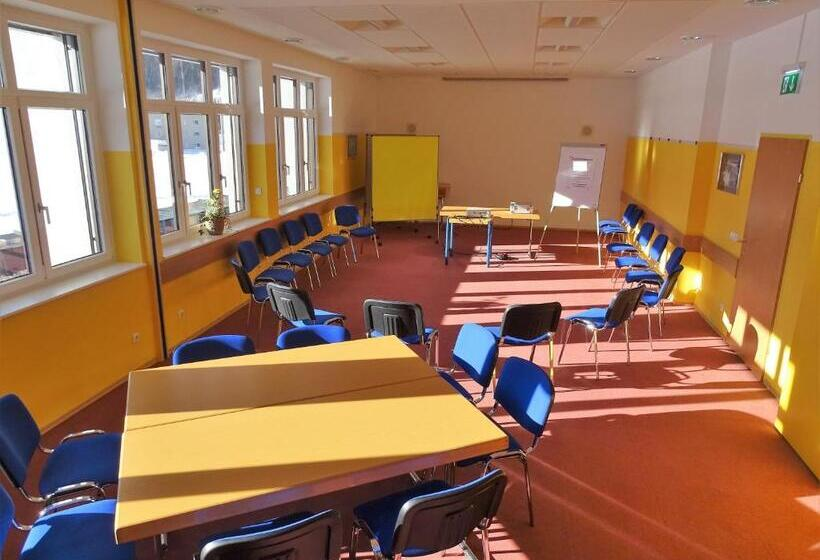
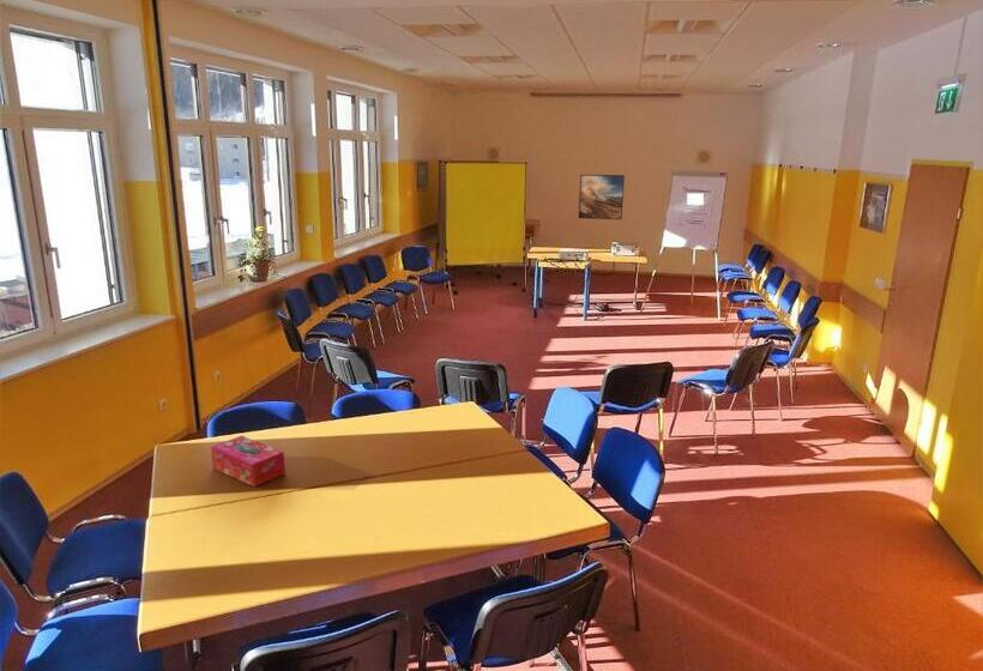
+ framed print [578,174,626,220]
+ tissue box [210,435,287,488]
